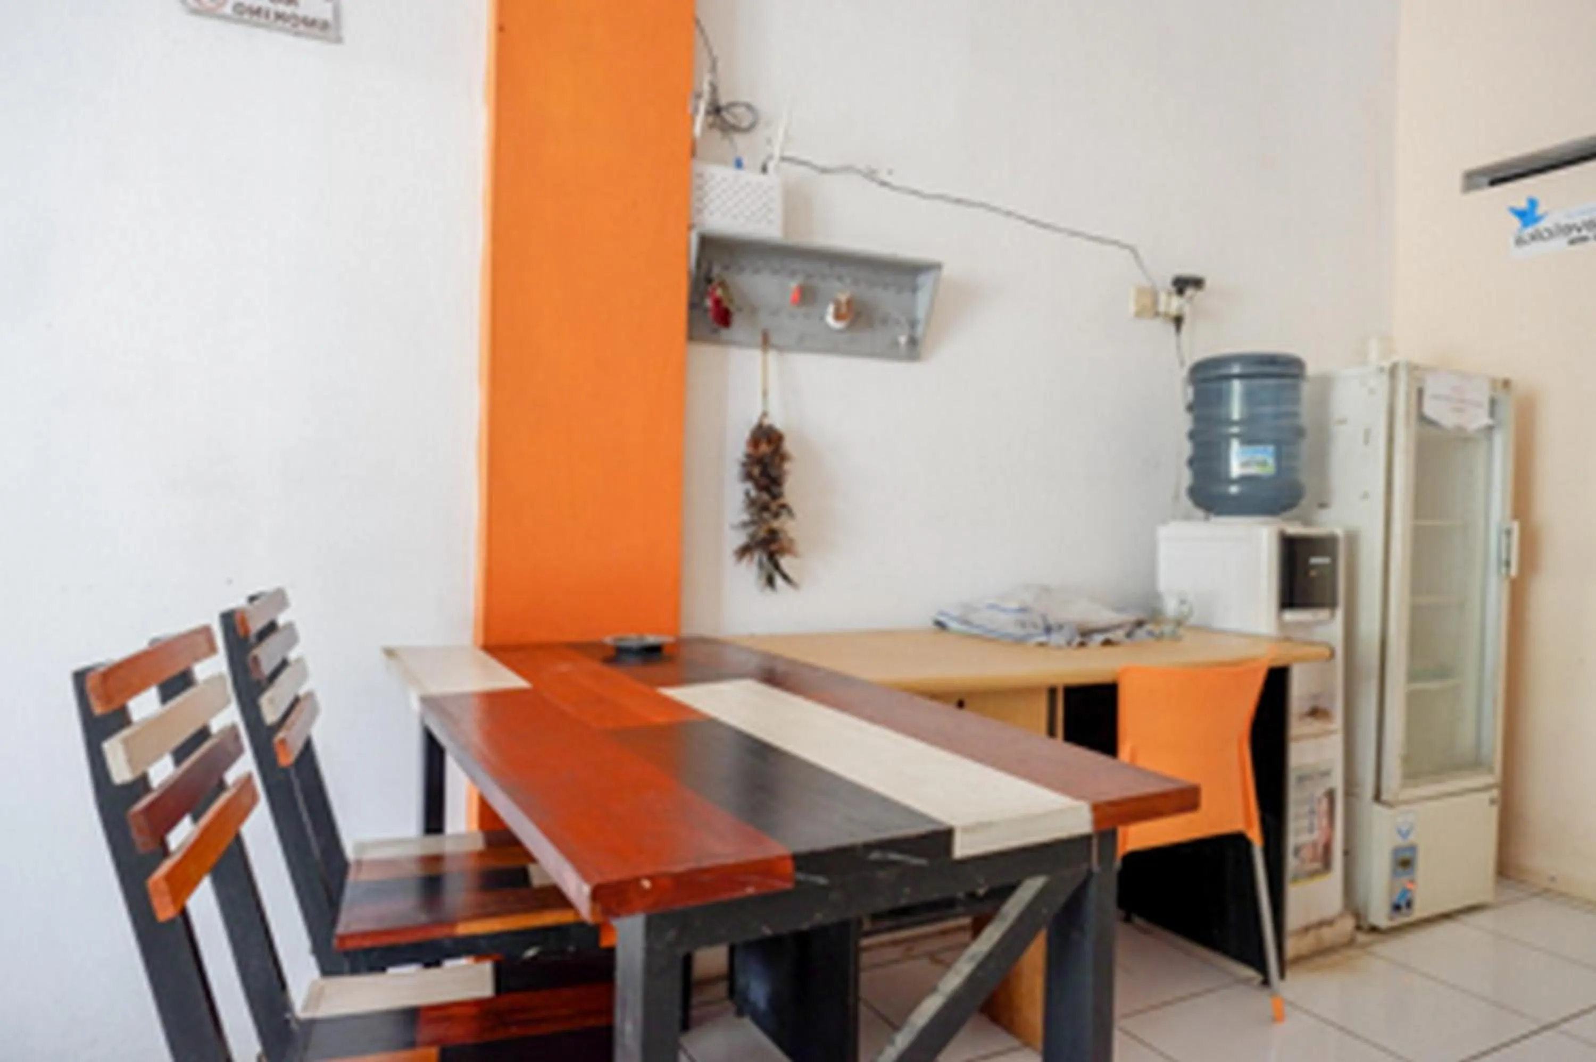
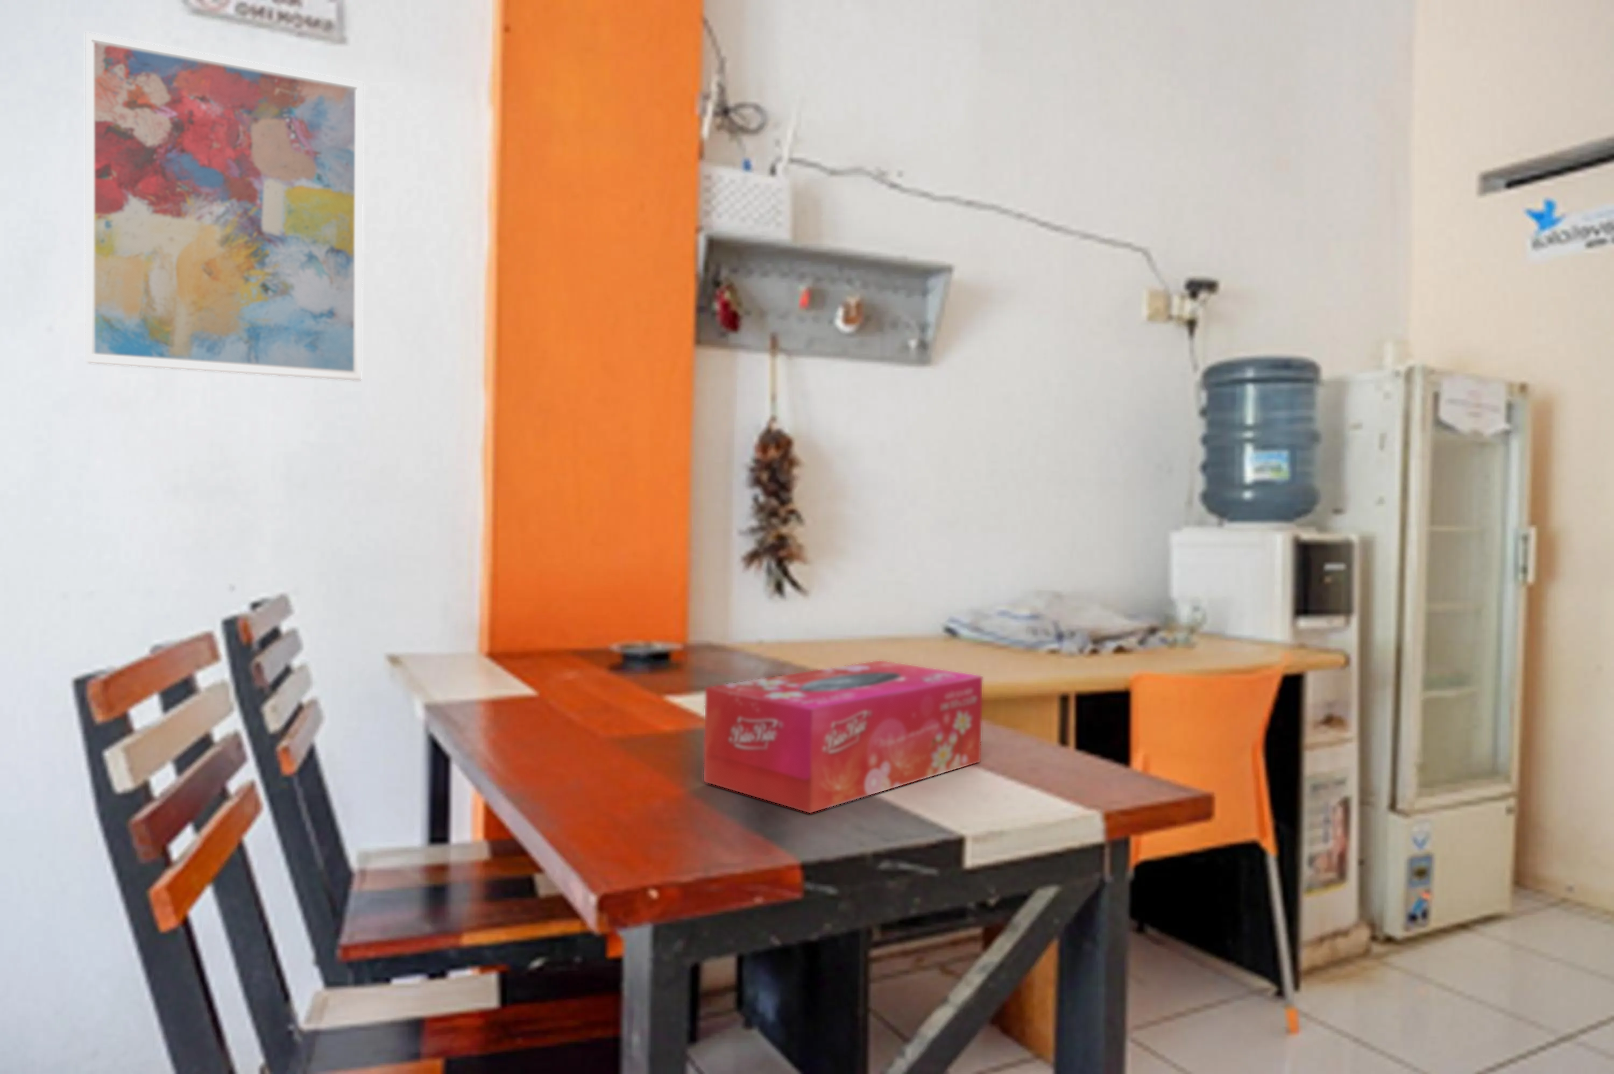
+ wall art [85,31,363,381]
+ tissue box [703,660,983,814]
